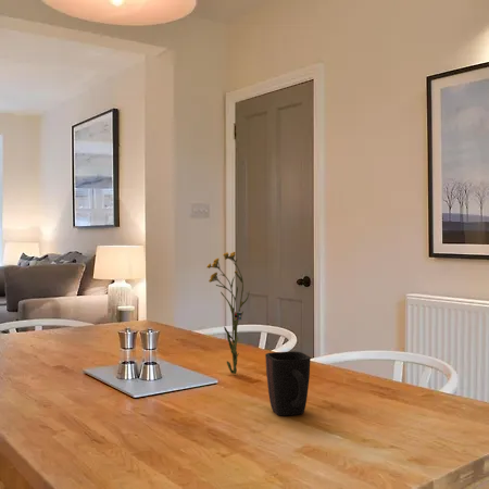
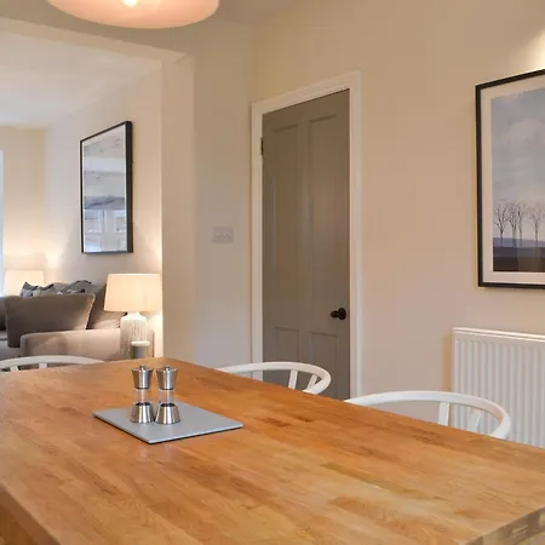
- flower [206,251,251,375]
- mug [264,350,312,417]
